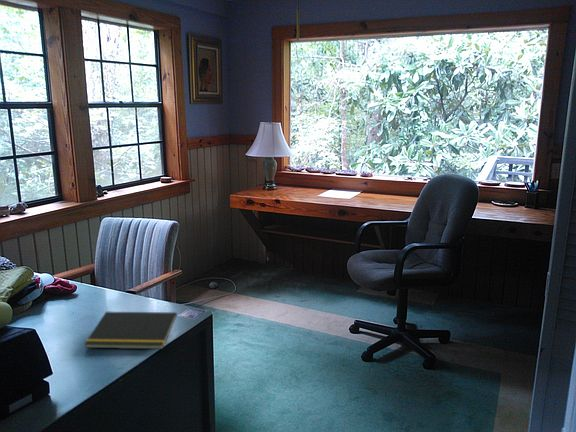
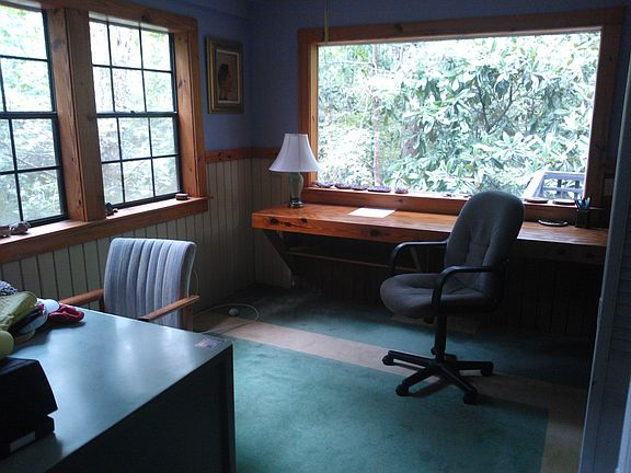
- notepad [83,311,178,350]
